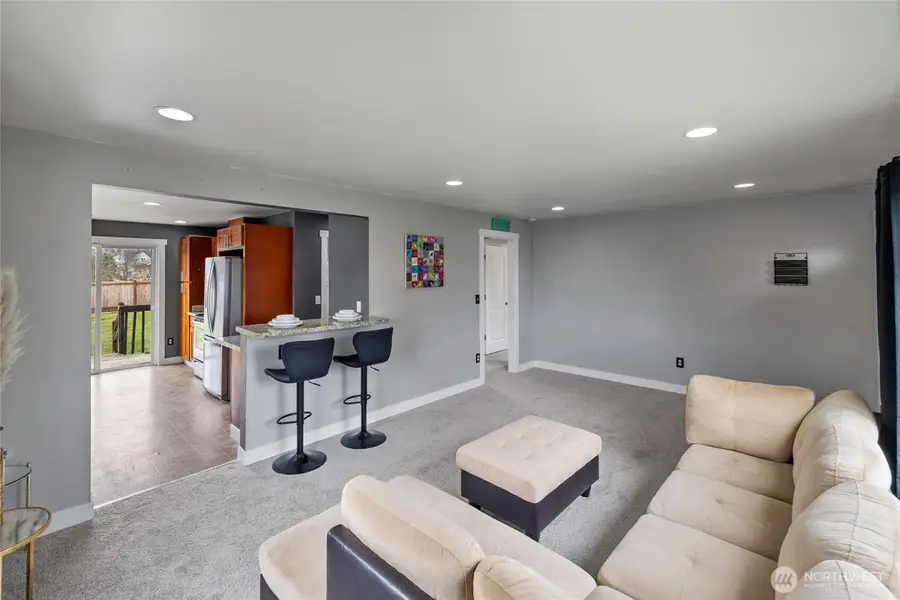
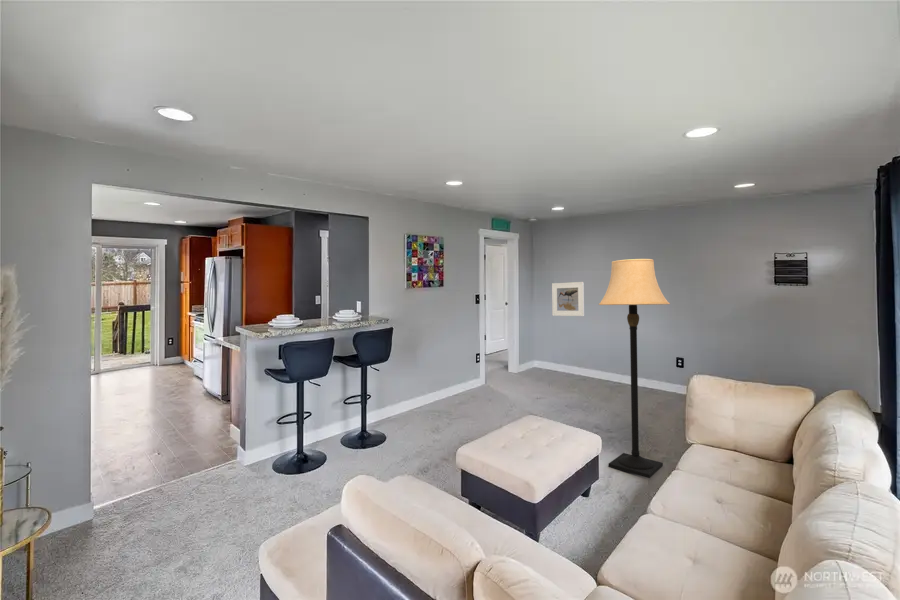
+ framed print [551,281,585,317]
+ lamp [598,258,671,479]
